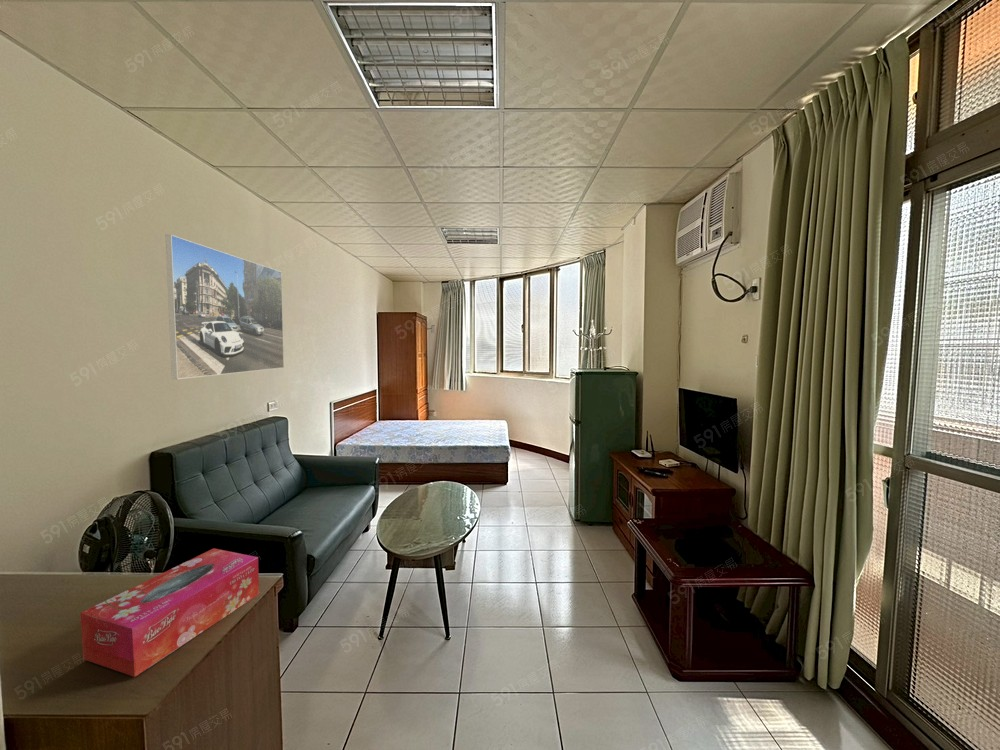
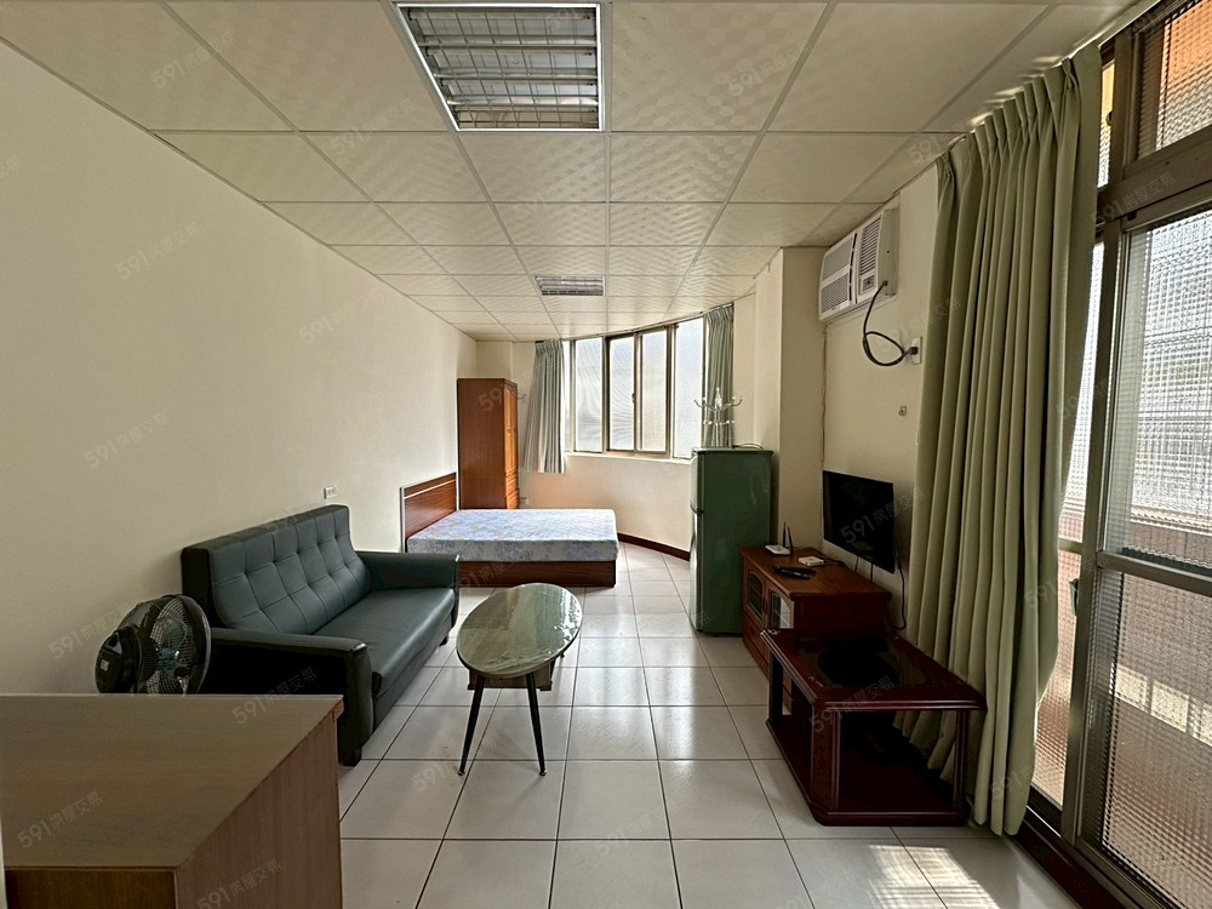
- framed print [164,234,285,380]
- tissue box [79,548,260,678]
